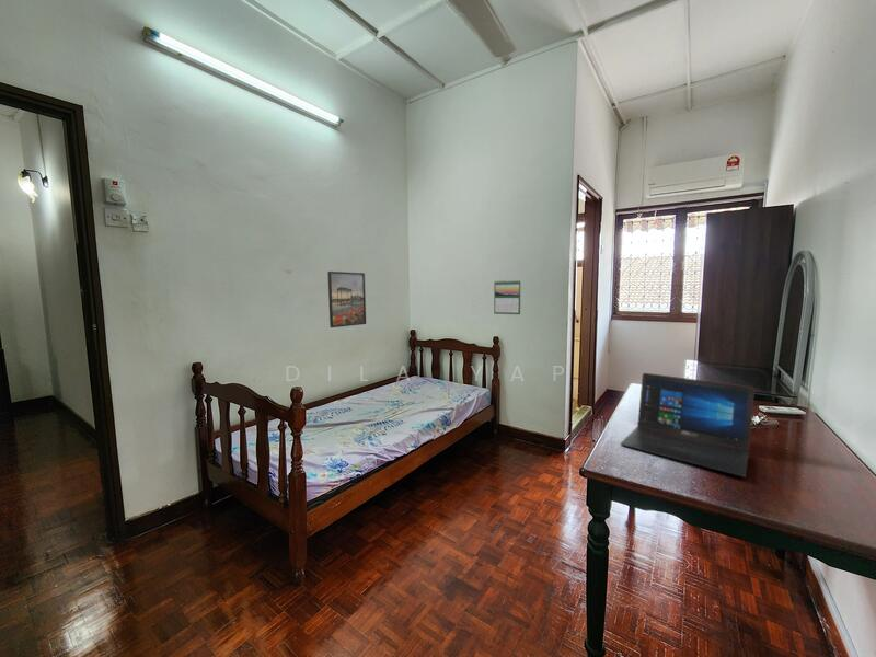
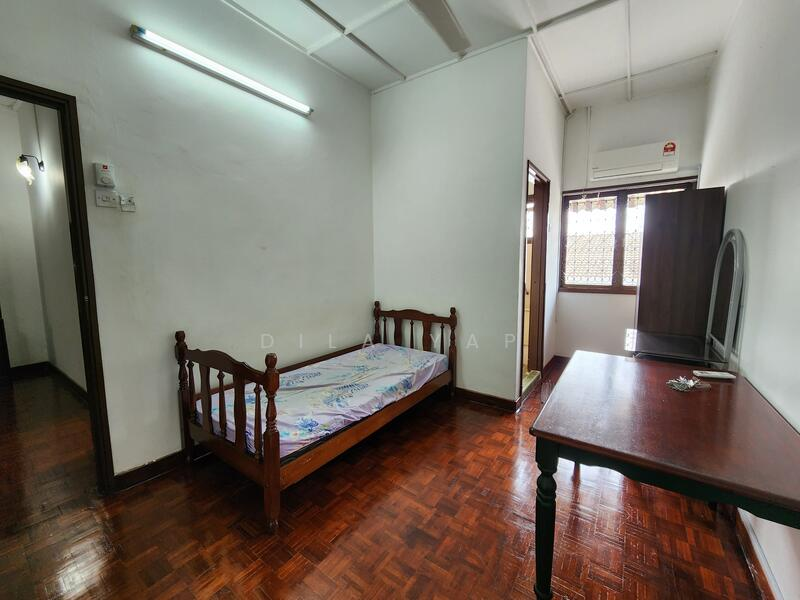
- laptop [620,372,756,477]
- calendar [493,279,522,315]
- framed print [326,270,367,328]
